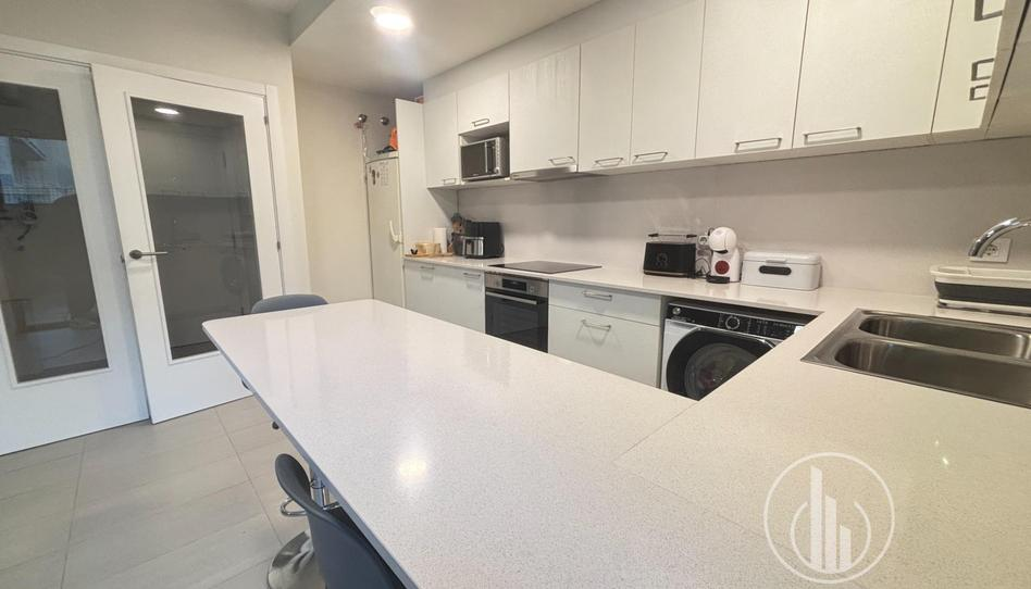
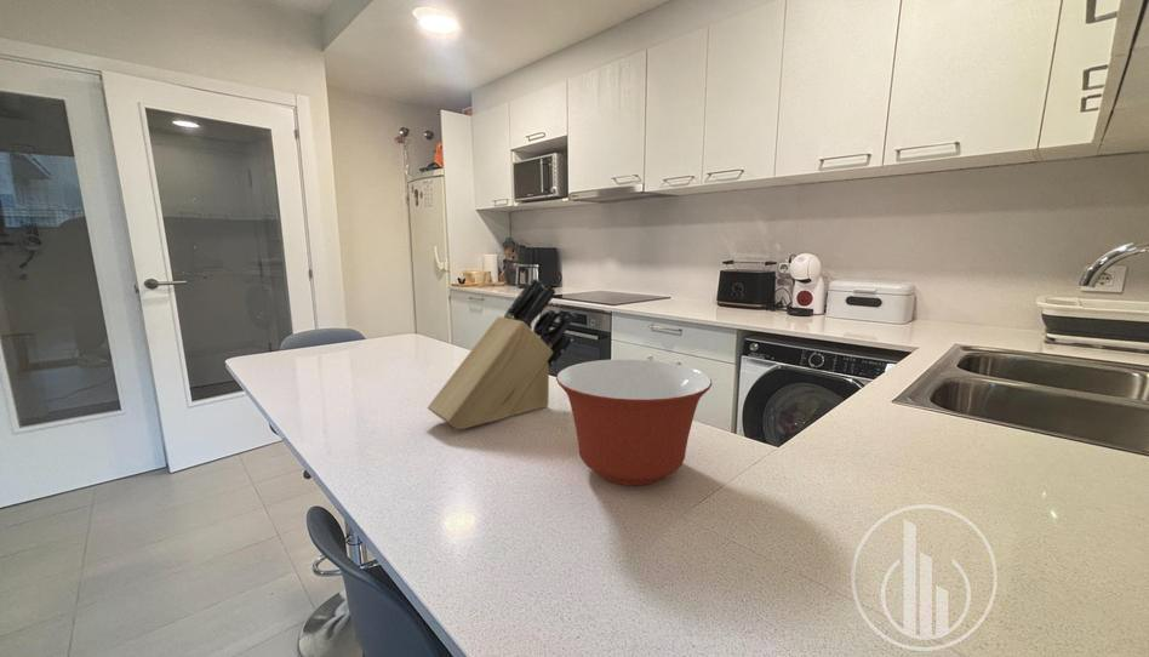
+ mixing bowl [555,358,713,486]
+ knife block [427,276,577,430]
